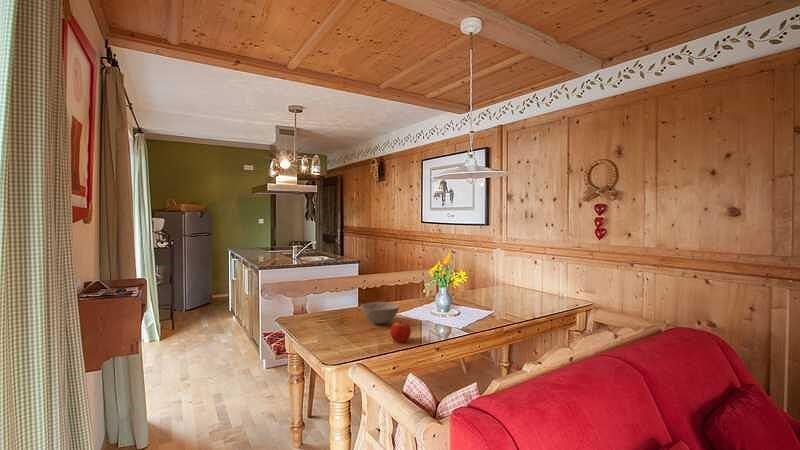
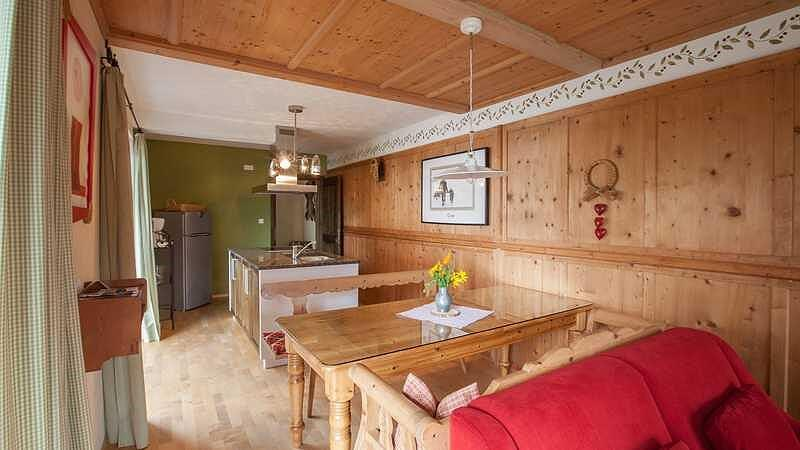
- apple [389,320,412,343]
- bowl [361,301,400,325]
